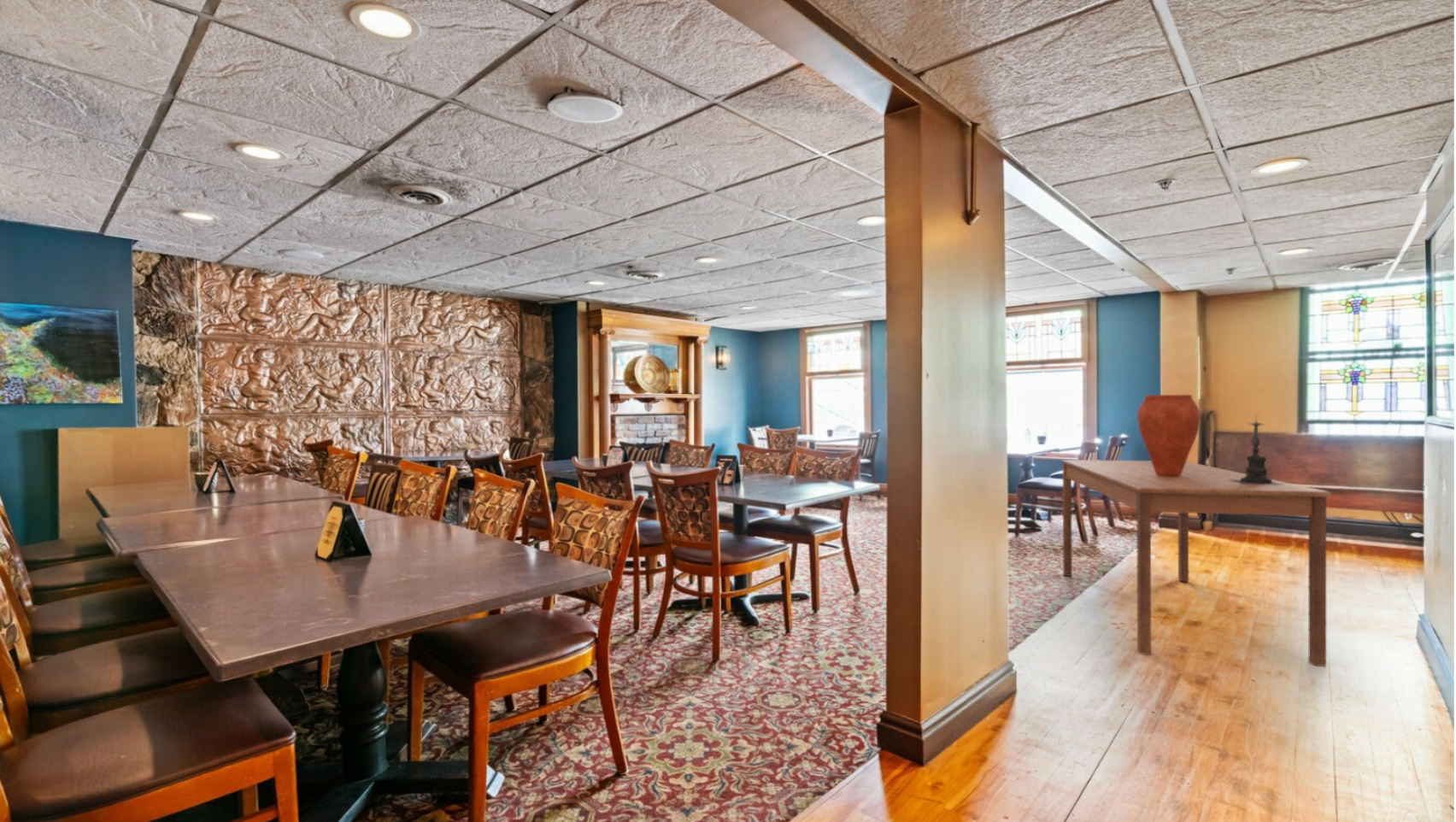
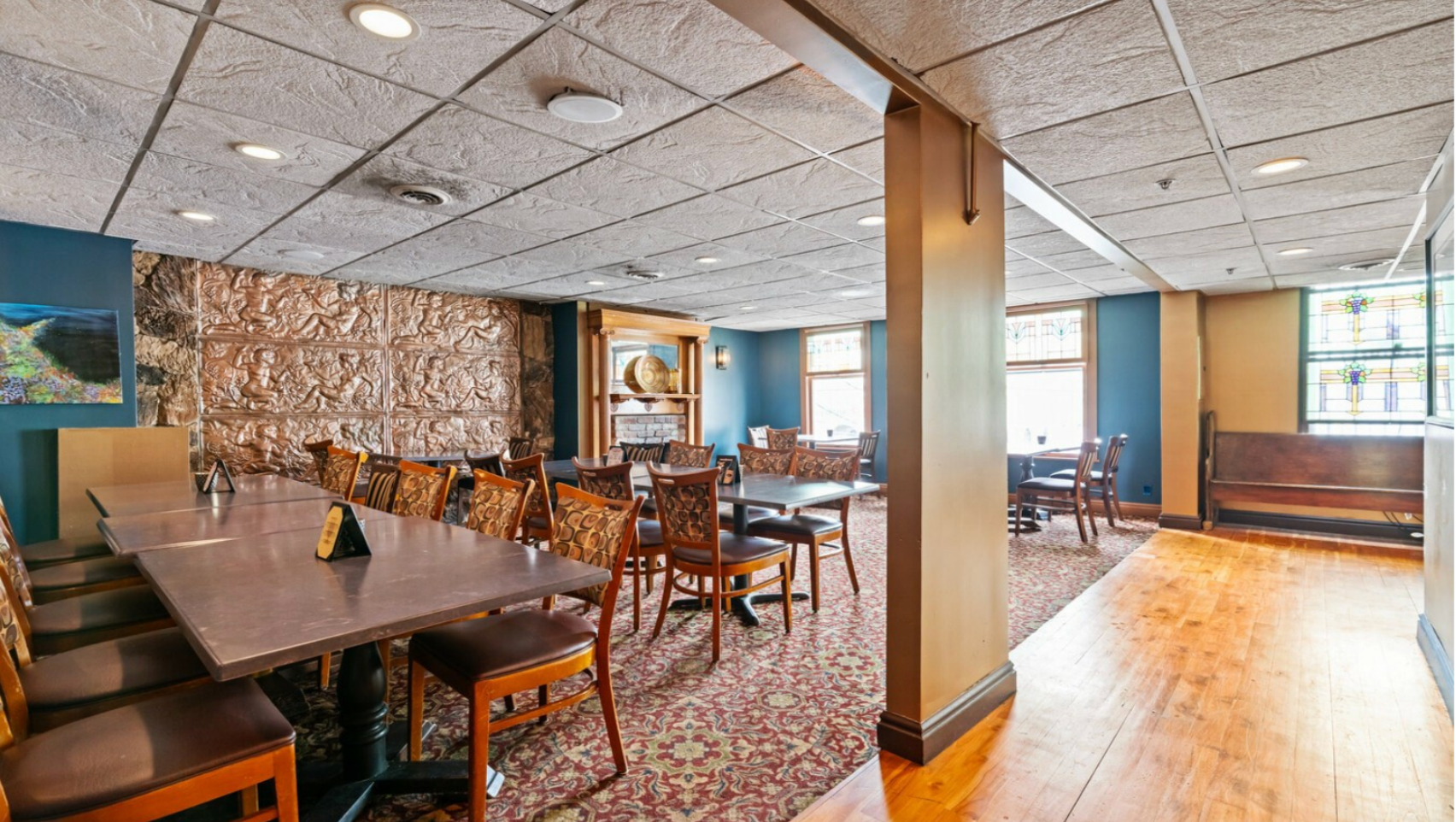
- dining table [1060,459,1332,667]
- candle holder [1228,413,1277,484]
- vase [1136,394,1201,476]
